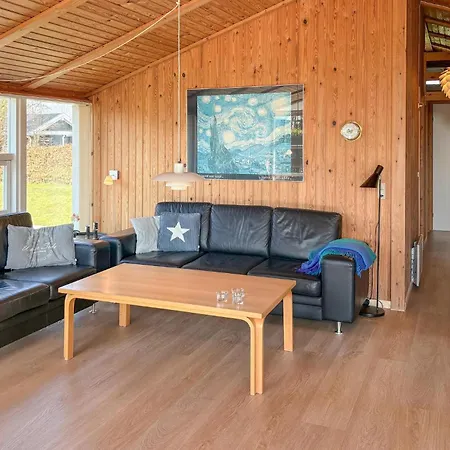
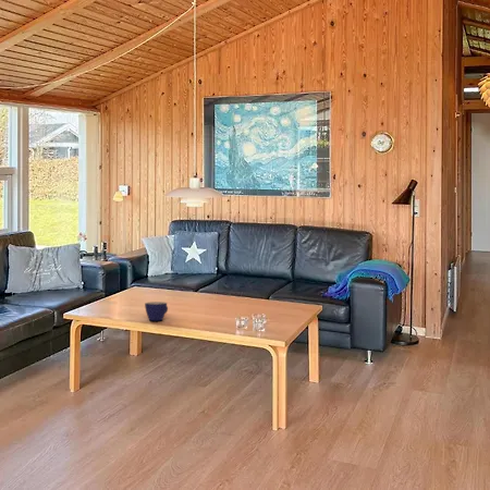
+ cup [144,301,169,321]
